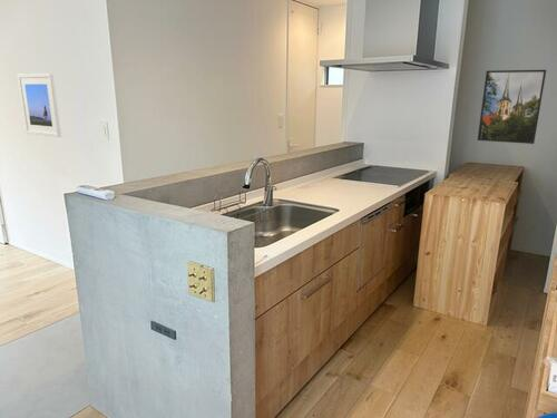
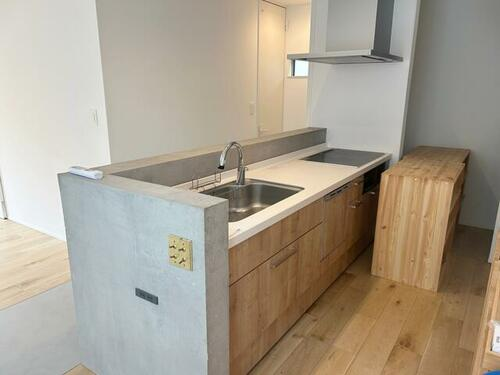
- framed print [17,72,62,138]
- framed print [477,69,547,145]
